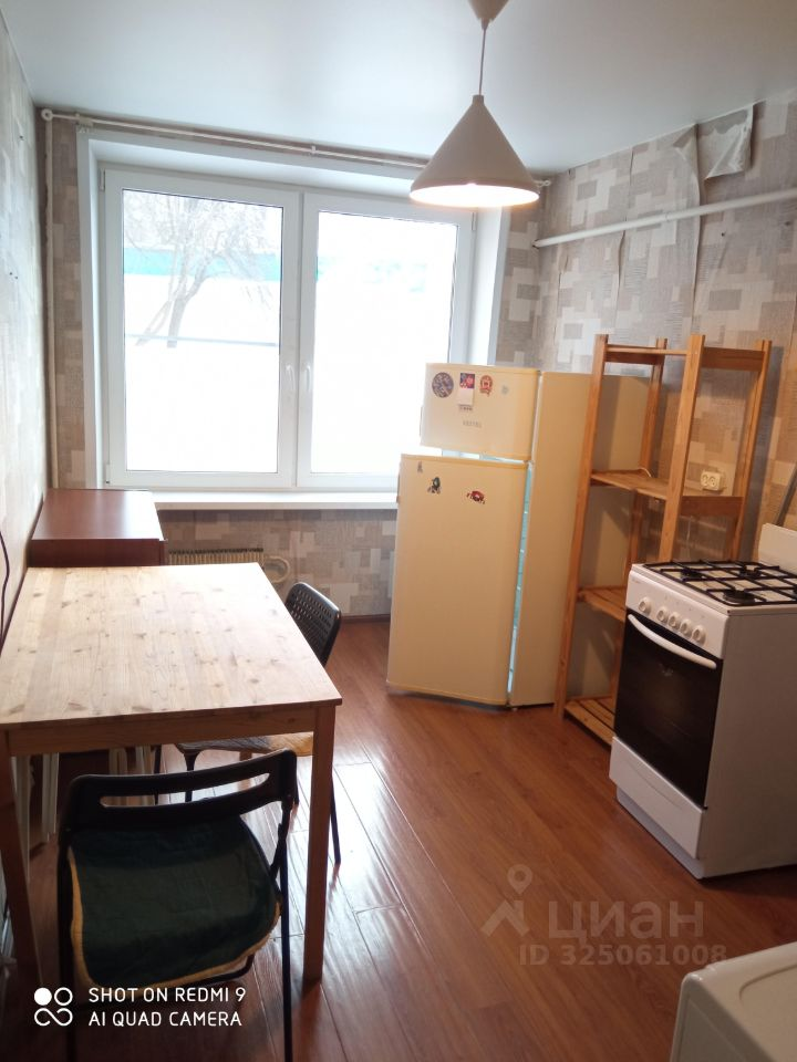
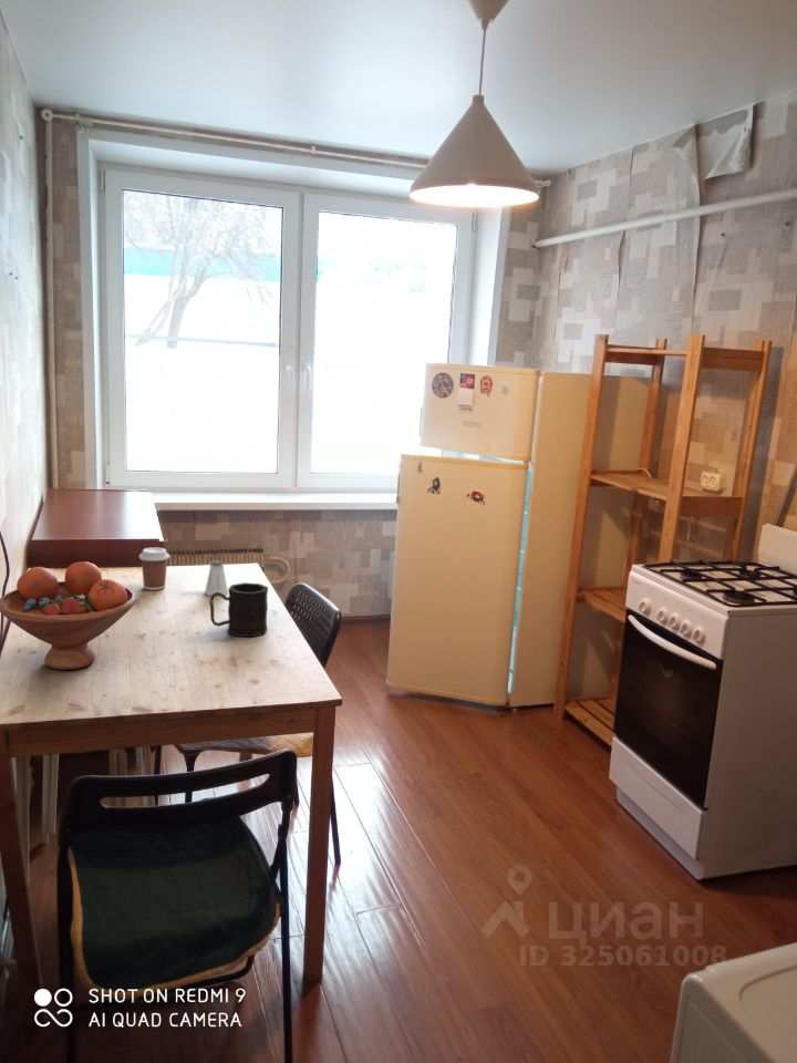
+ mug [208,581,269,638]
+ fruit bowl [0,560,137,671]
+ saltshaker [204,559,229,598]
+ coffee cup [138,547,170,591]
